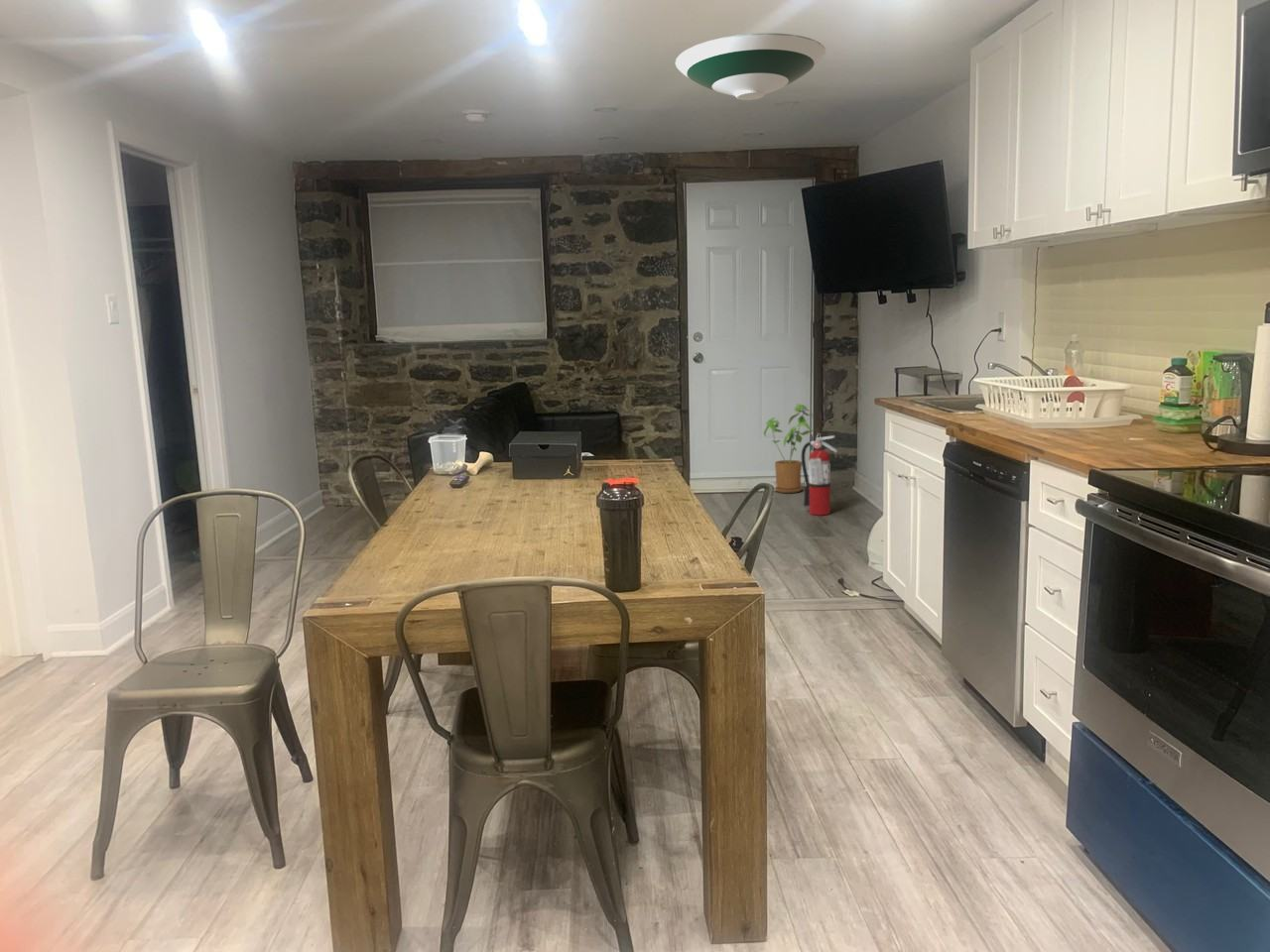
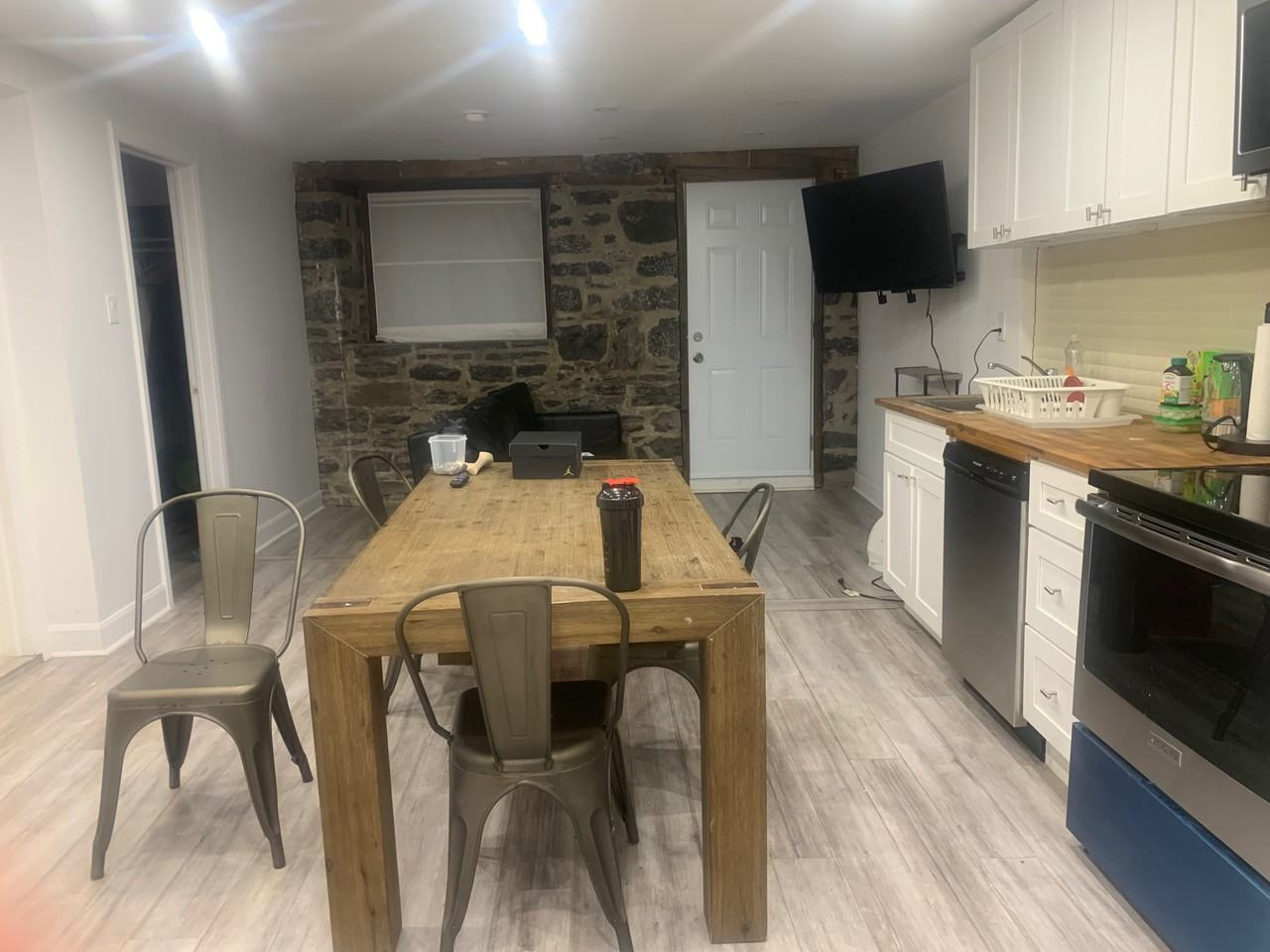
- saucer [675,33,826,101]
- fire extinguisher [801,432,838,517]
- house plant [763,404,815,494]
